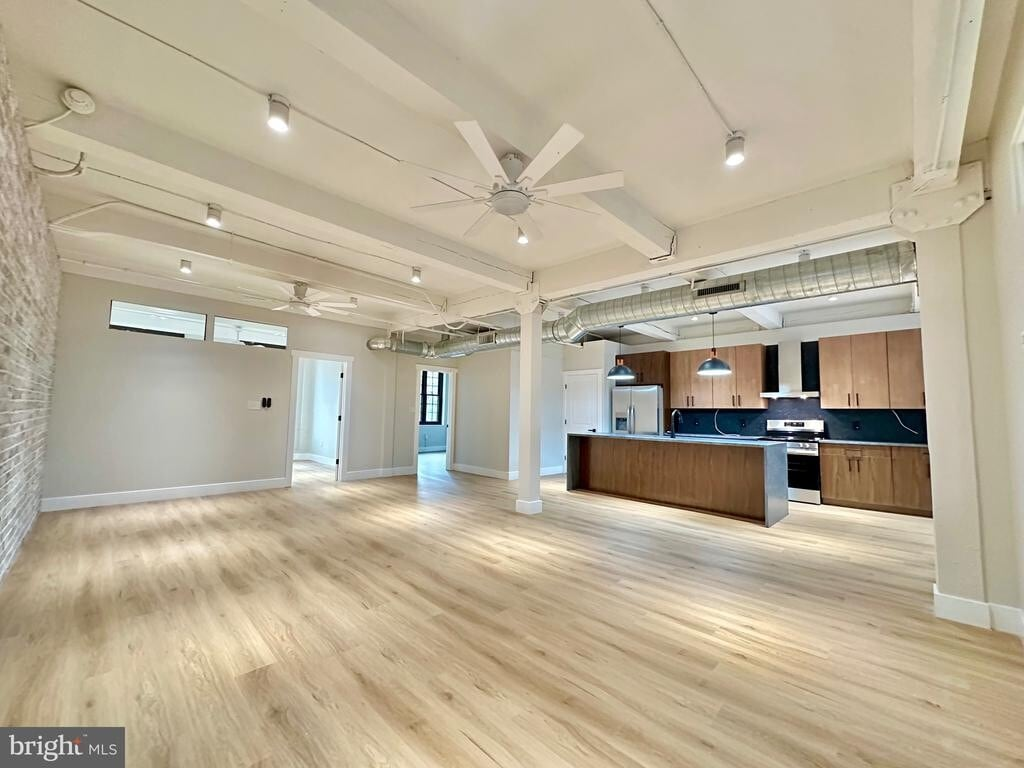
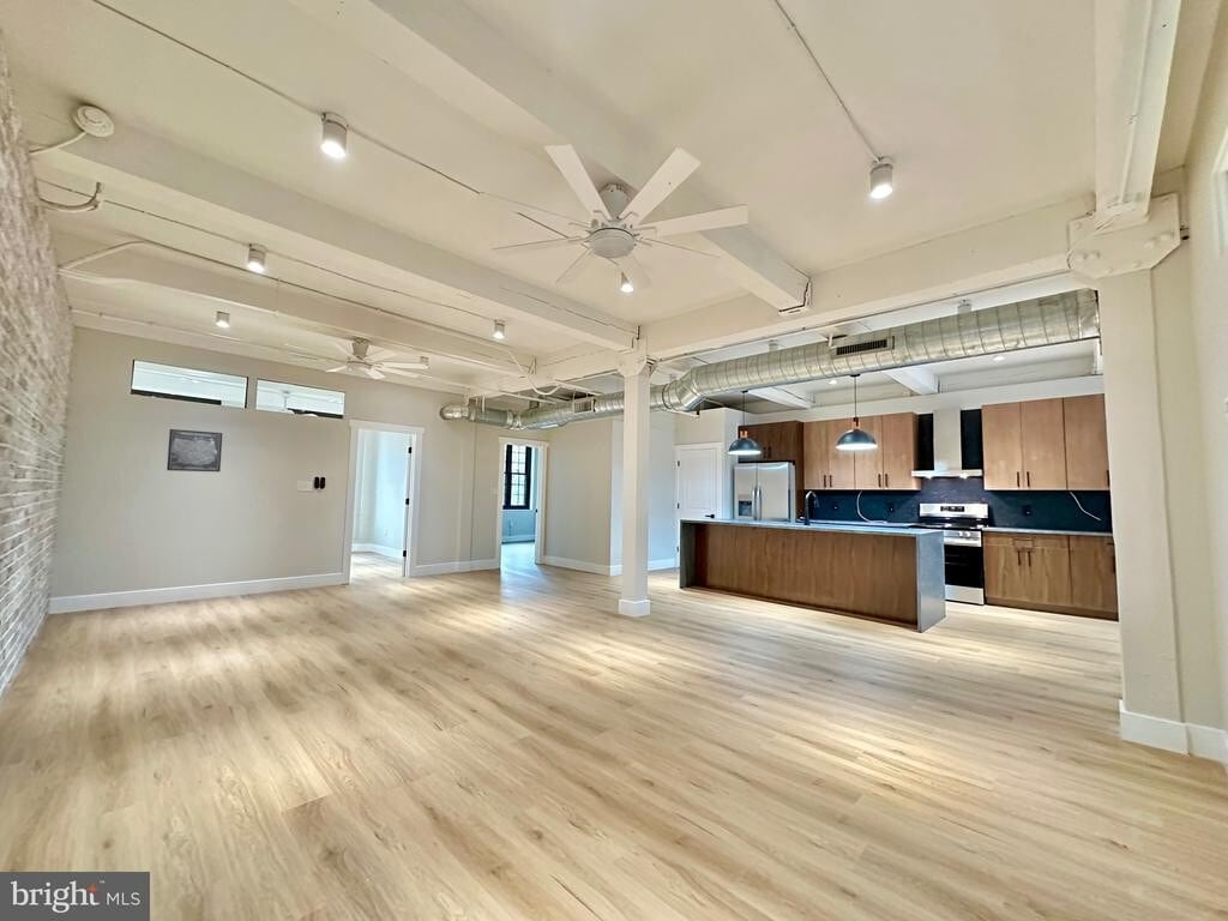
+ wall art [165,428,223,472]
